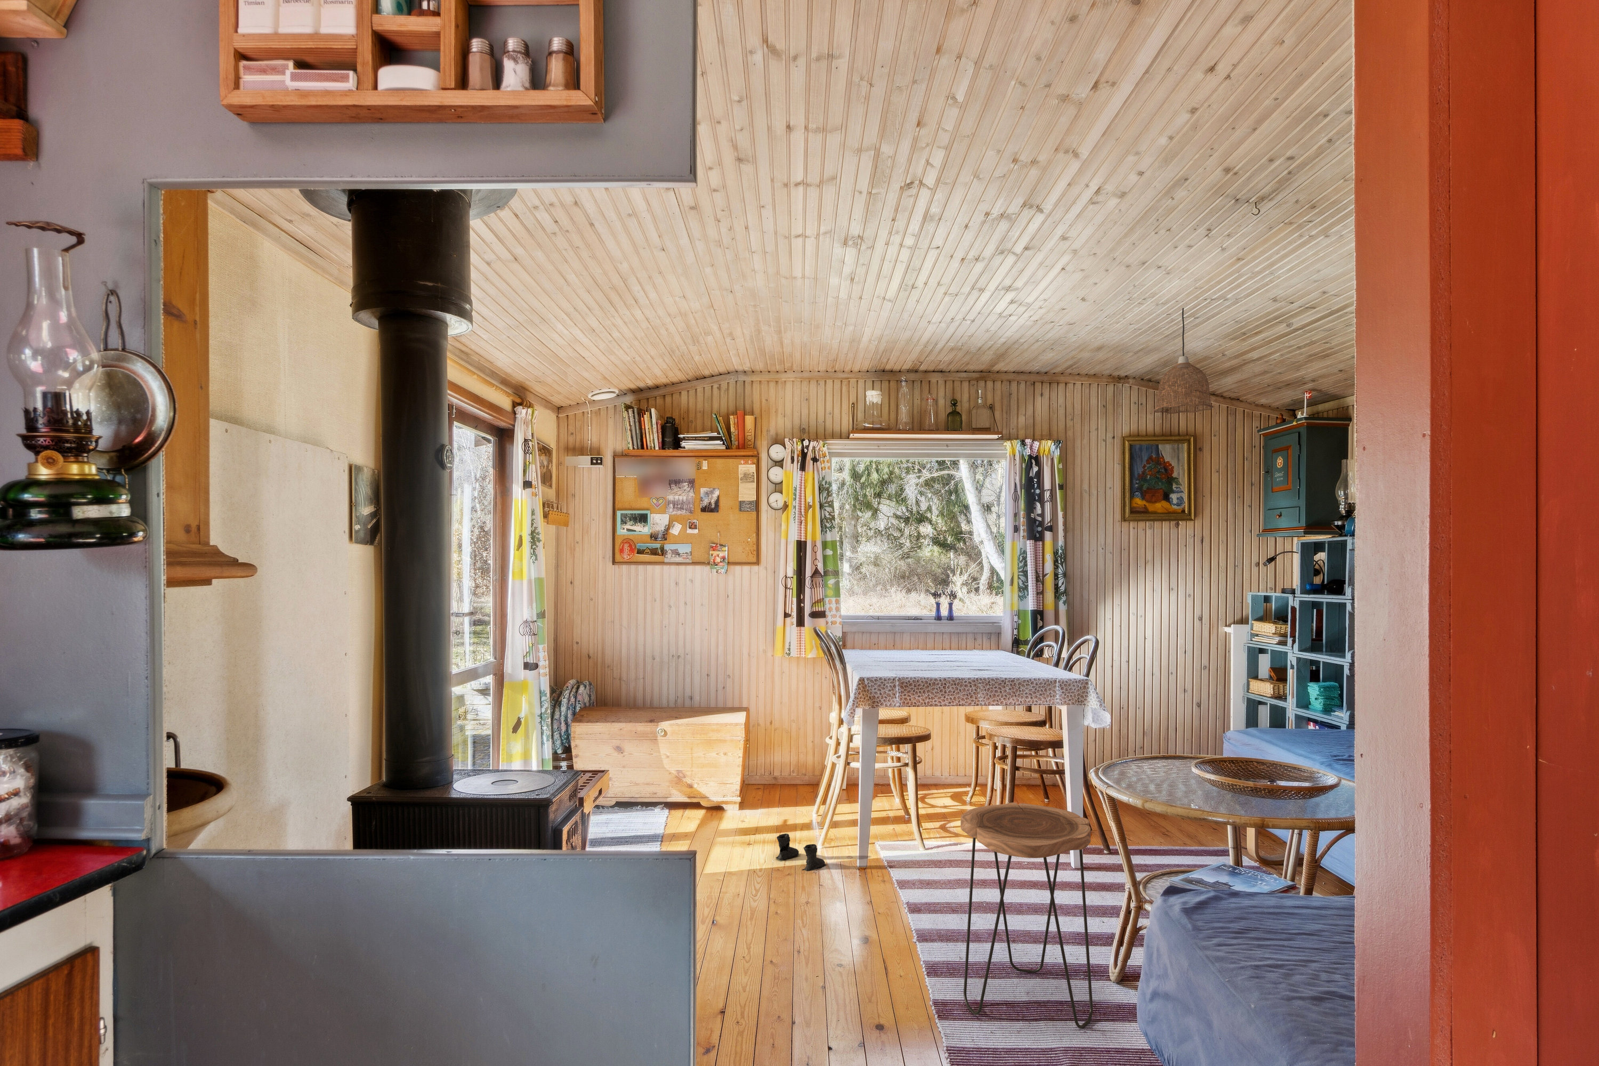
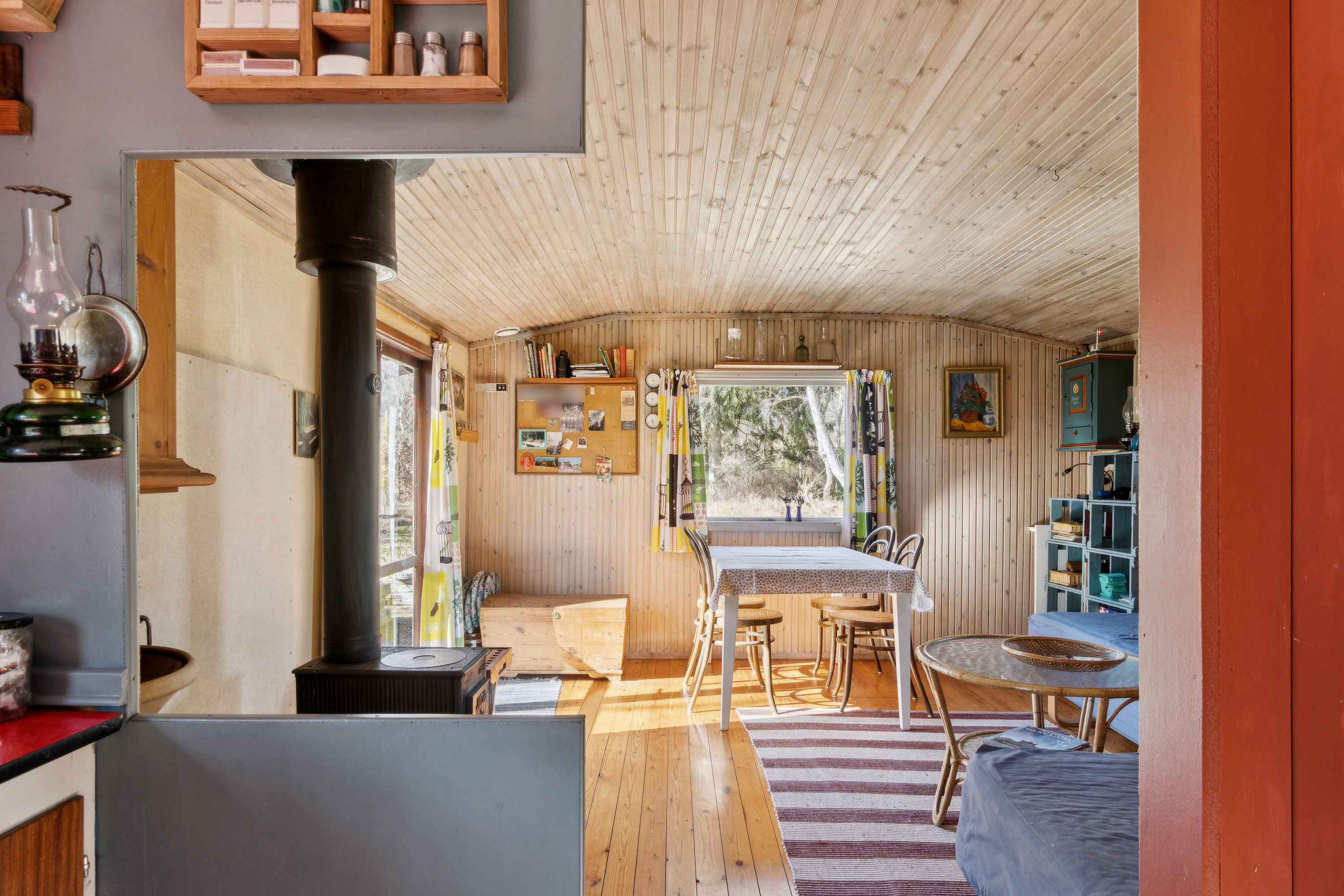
- pendant lamp [1153,307,1215,414]
- side table [960,802,1093,1029]
- boots [775,833,827,871]
